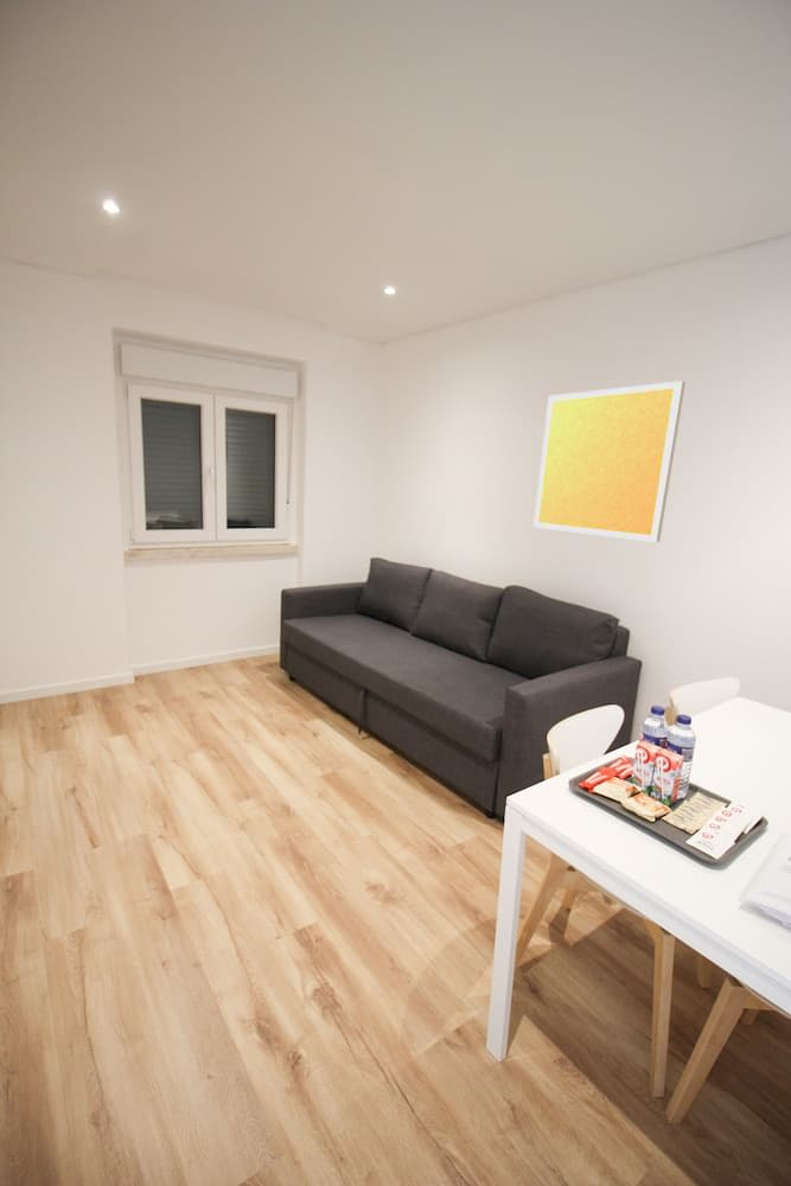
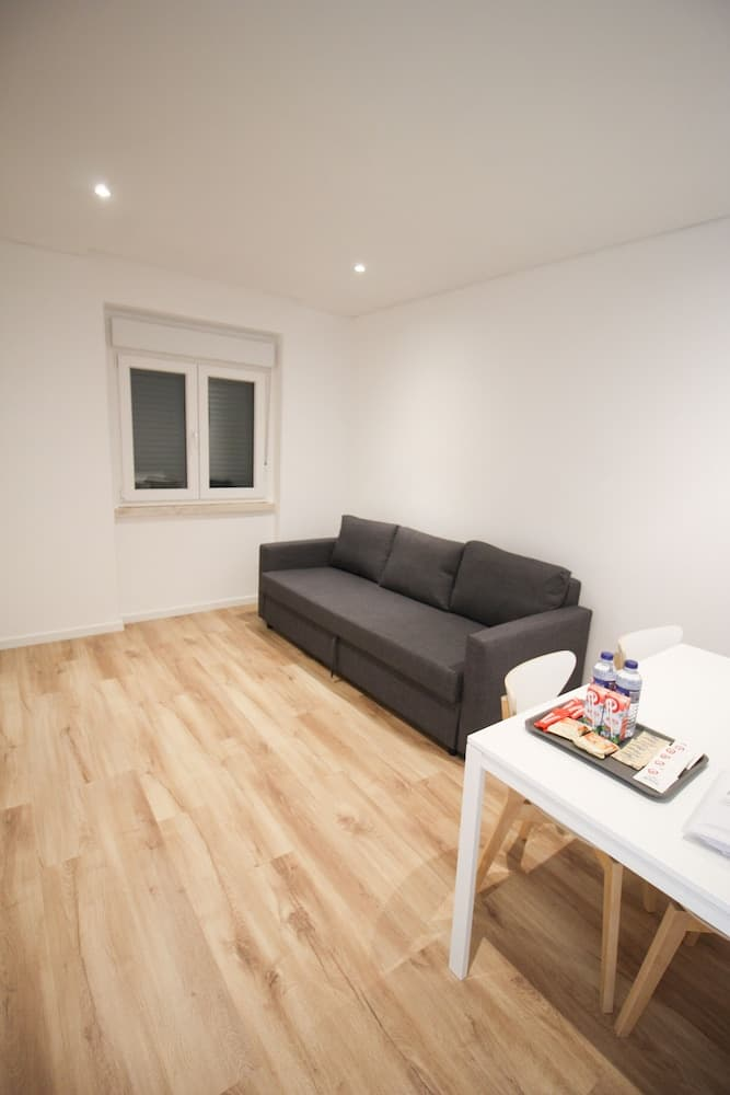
- wall art [532,380,687,543]
